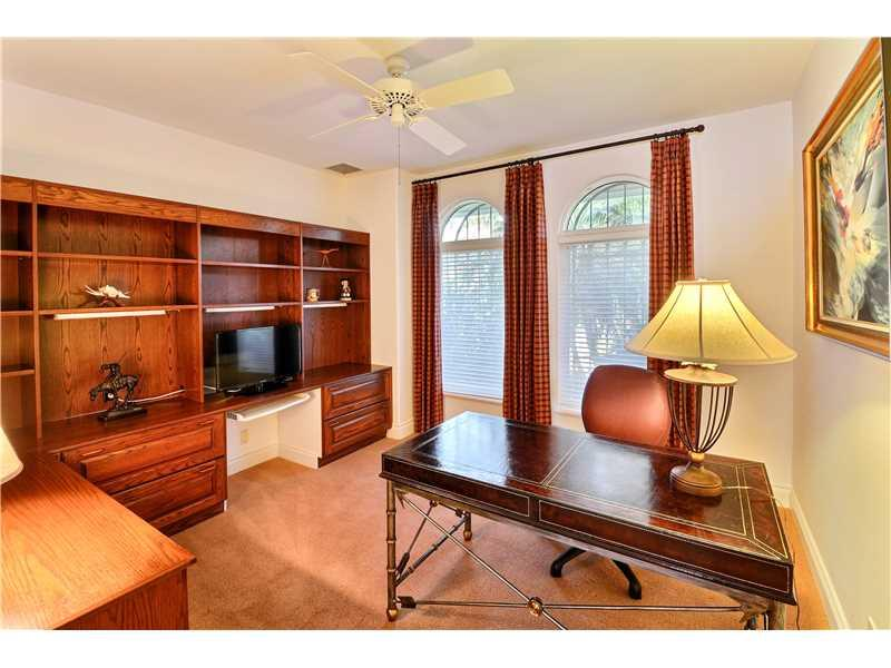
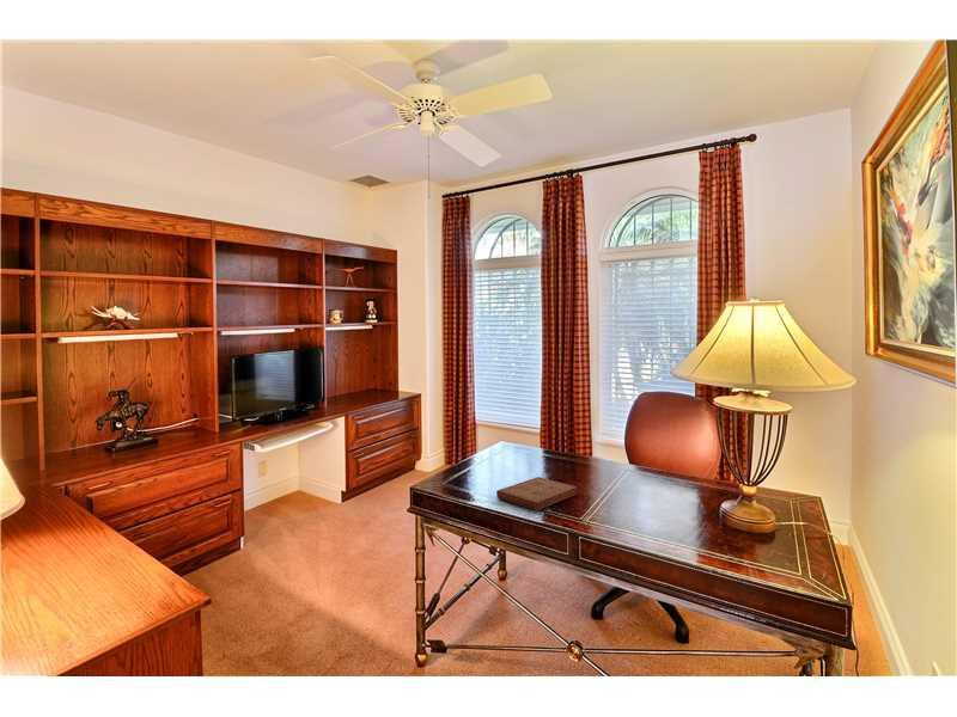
+ book [495,476,579,511]
